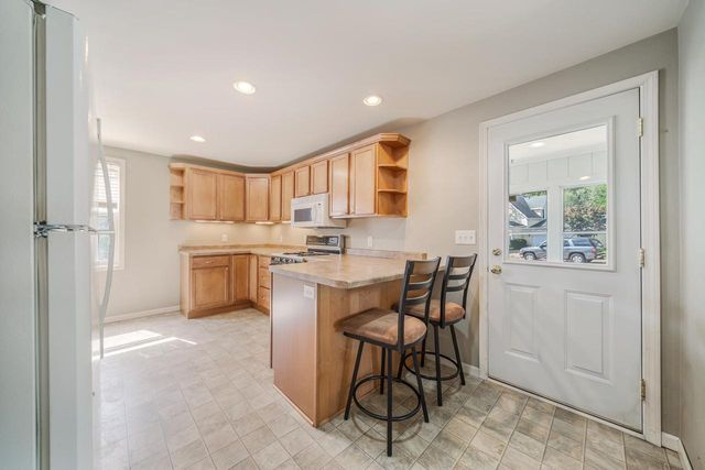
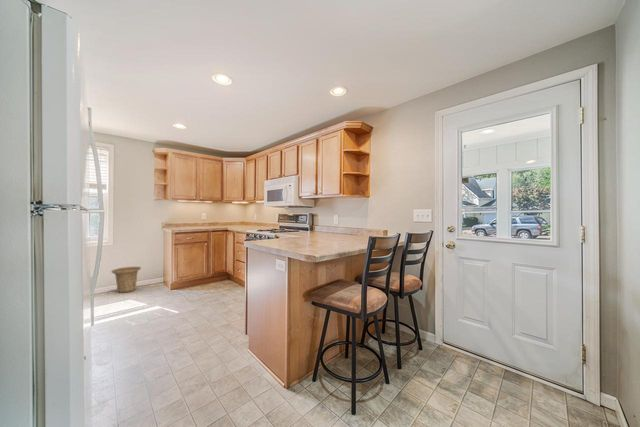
+ basket [110,266,142,294]
